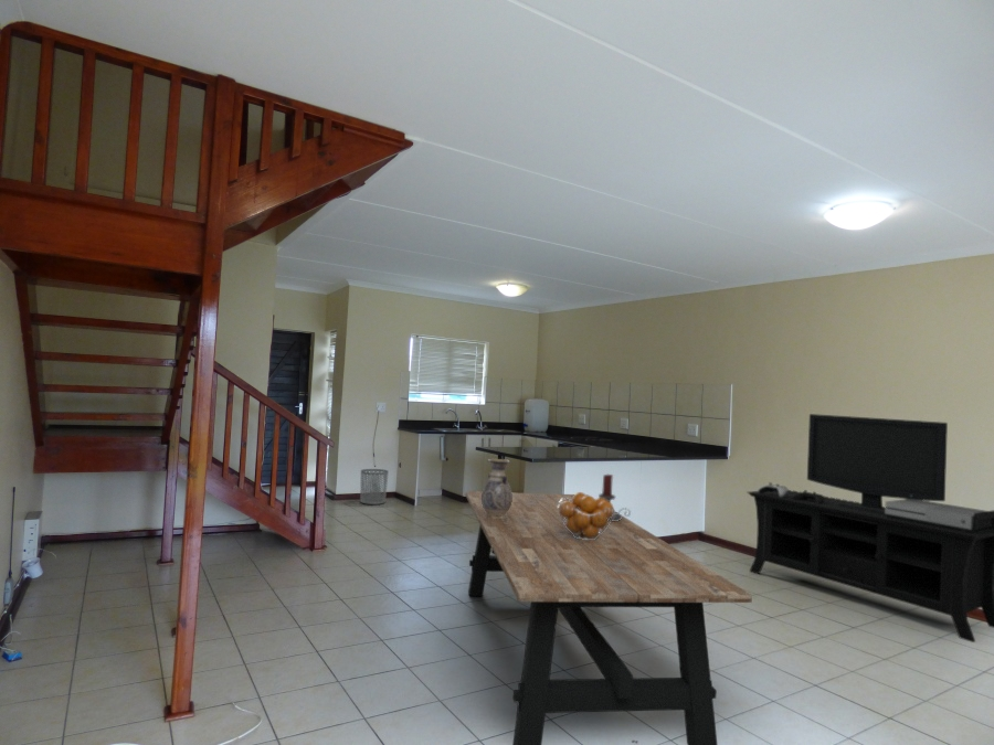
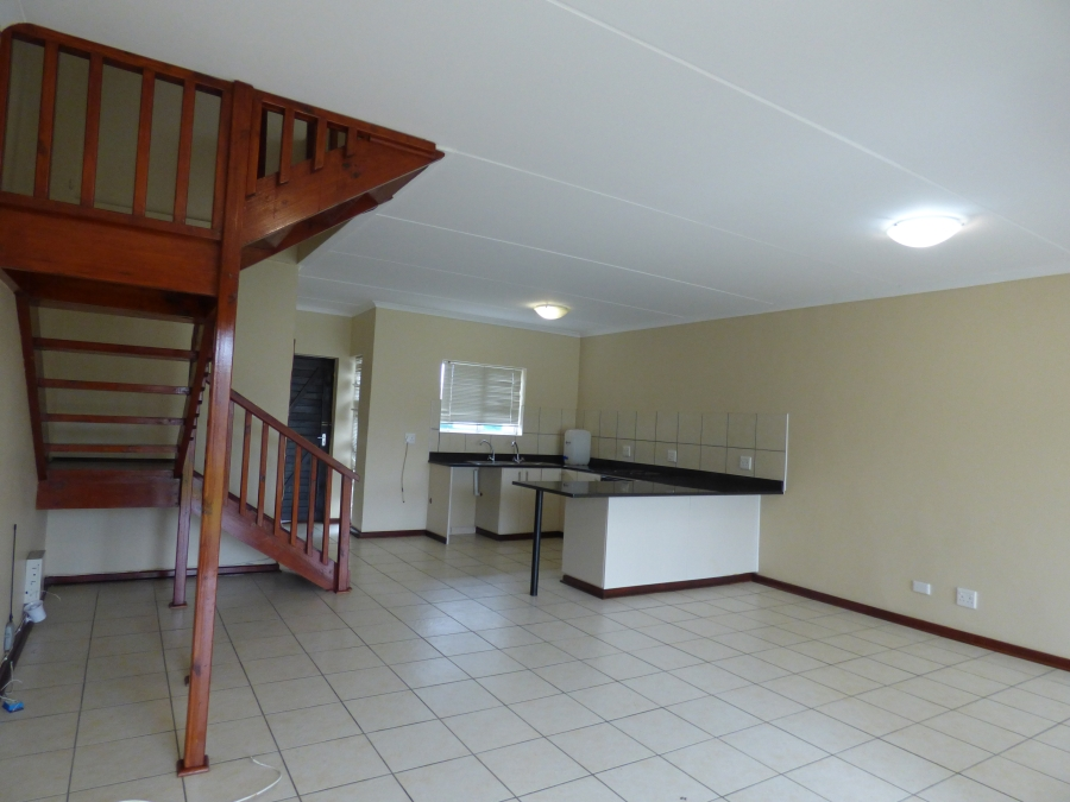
- media console [747,413,994,643]
- waste bin [359,468,390,505]
- vase [482,458,512,517]
- fruit basket [558,491,616,540]
- candle holder [598,473,632,521]
- dining table [464,490,753,745]
